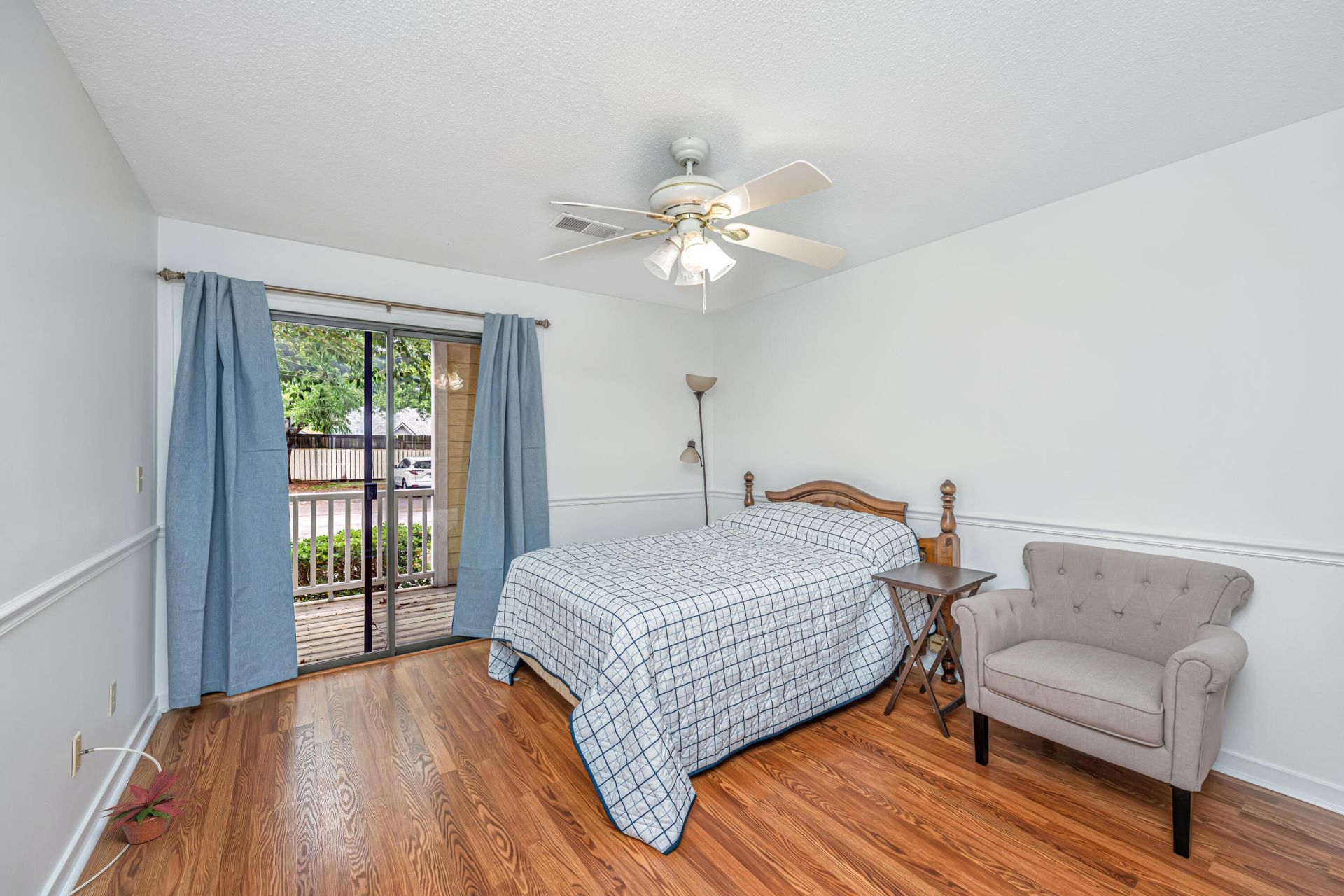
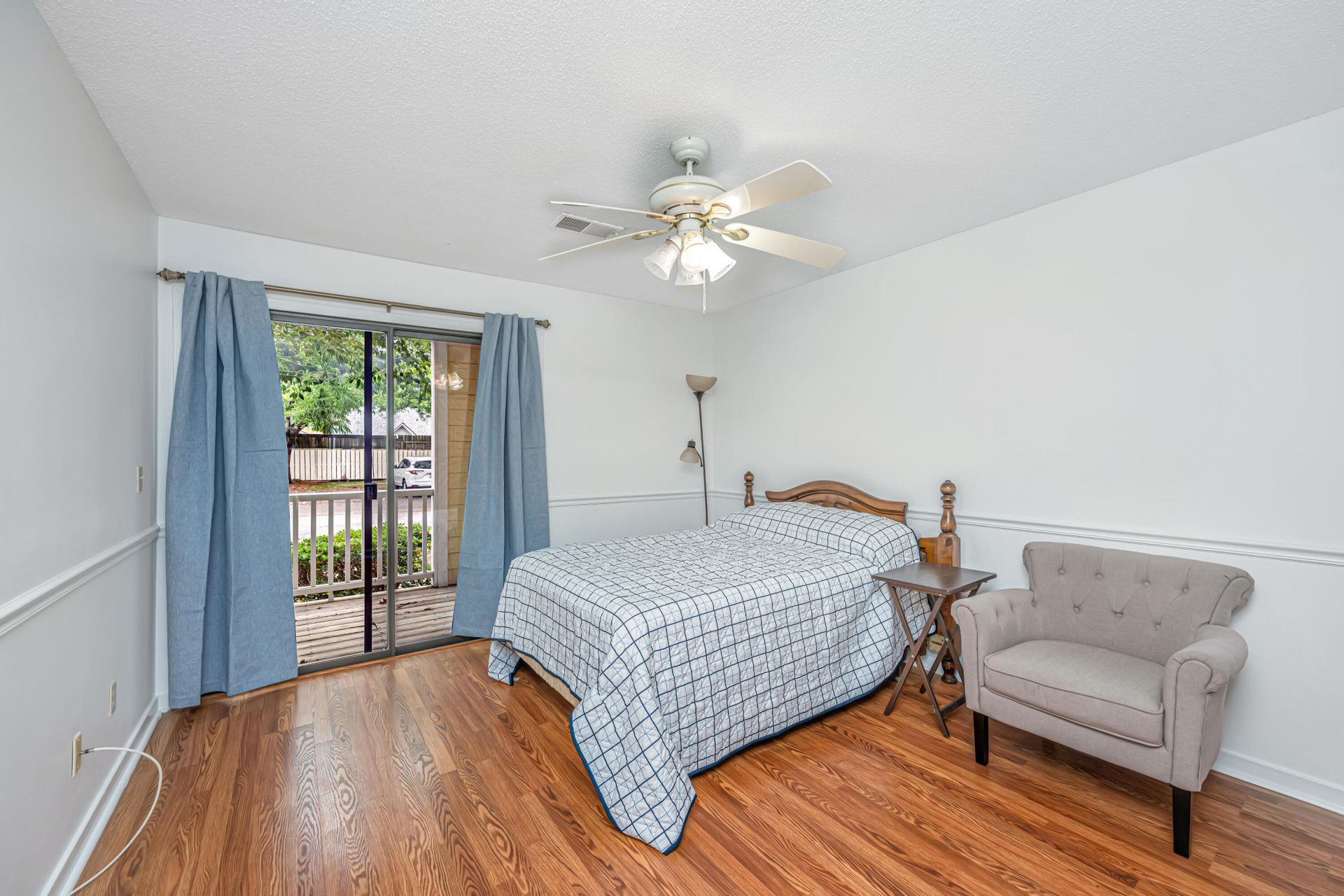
- potted plant [99,766,197,845]
